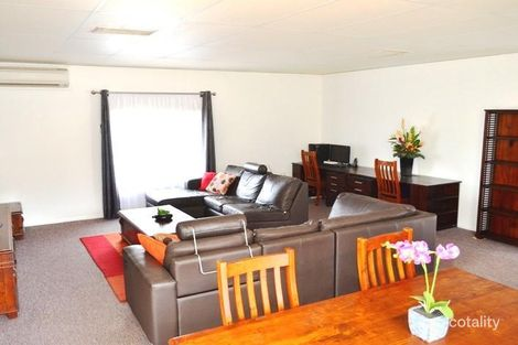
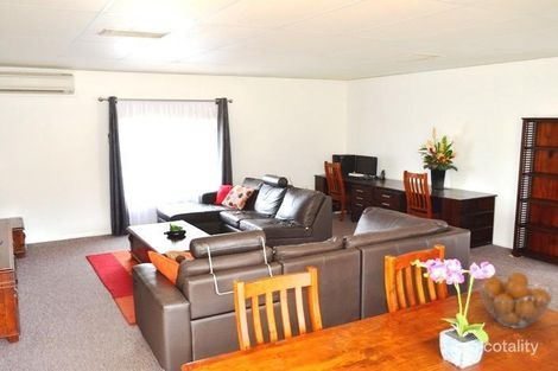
+ fruit basket [477,270,553,330]
